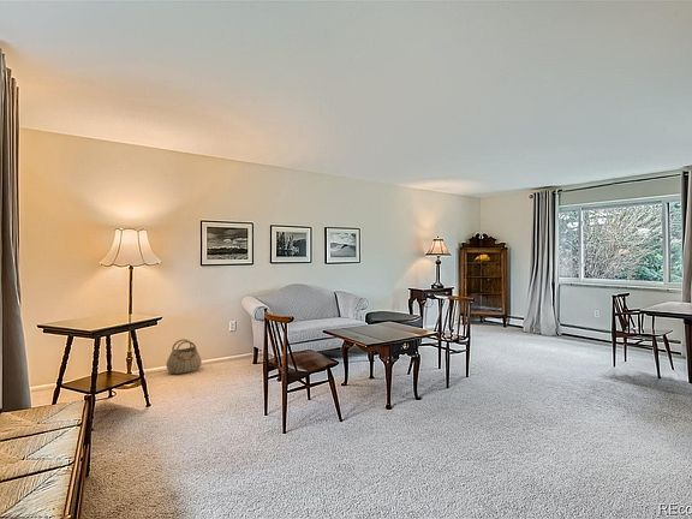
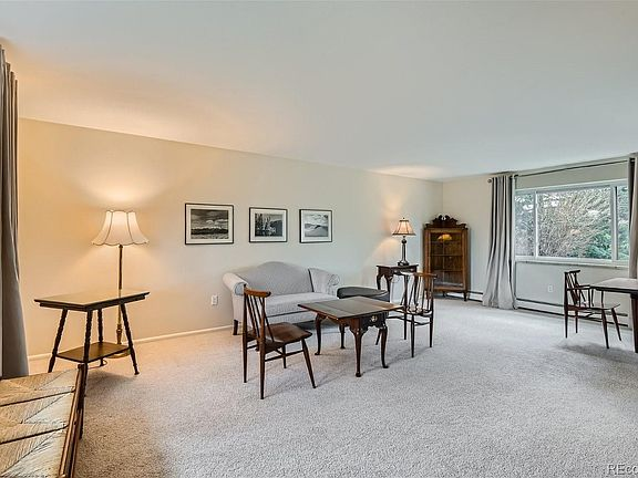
- basket [166,338,203,375]
